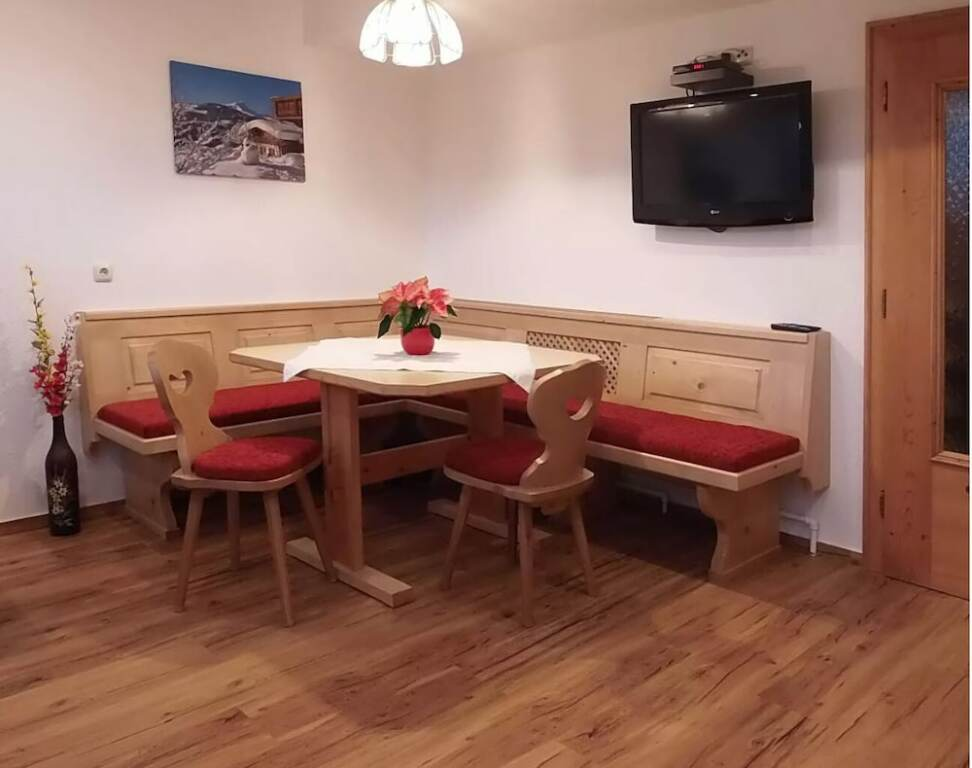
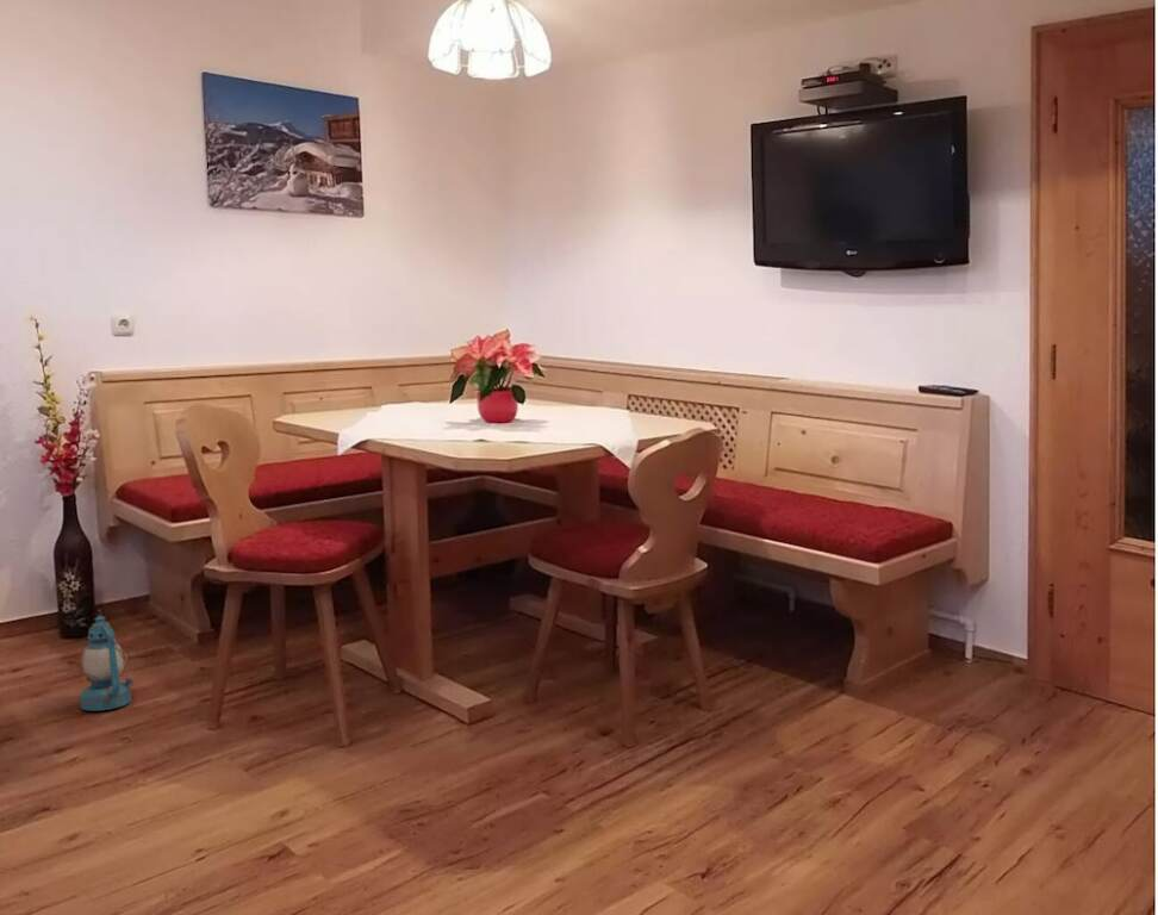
+ lantern [79,608,136,712]
